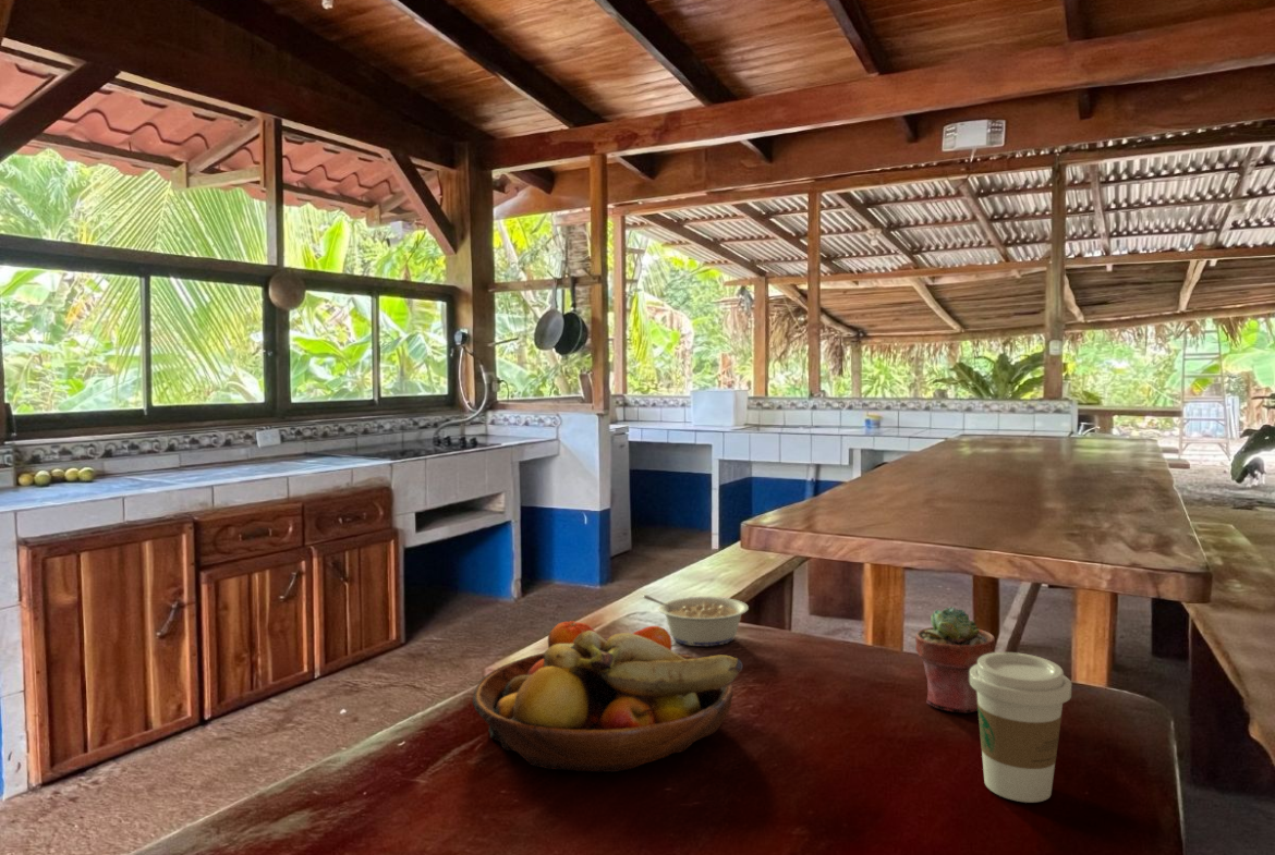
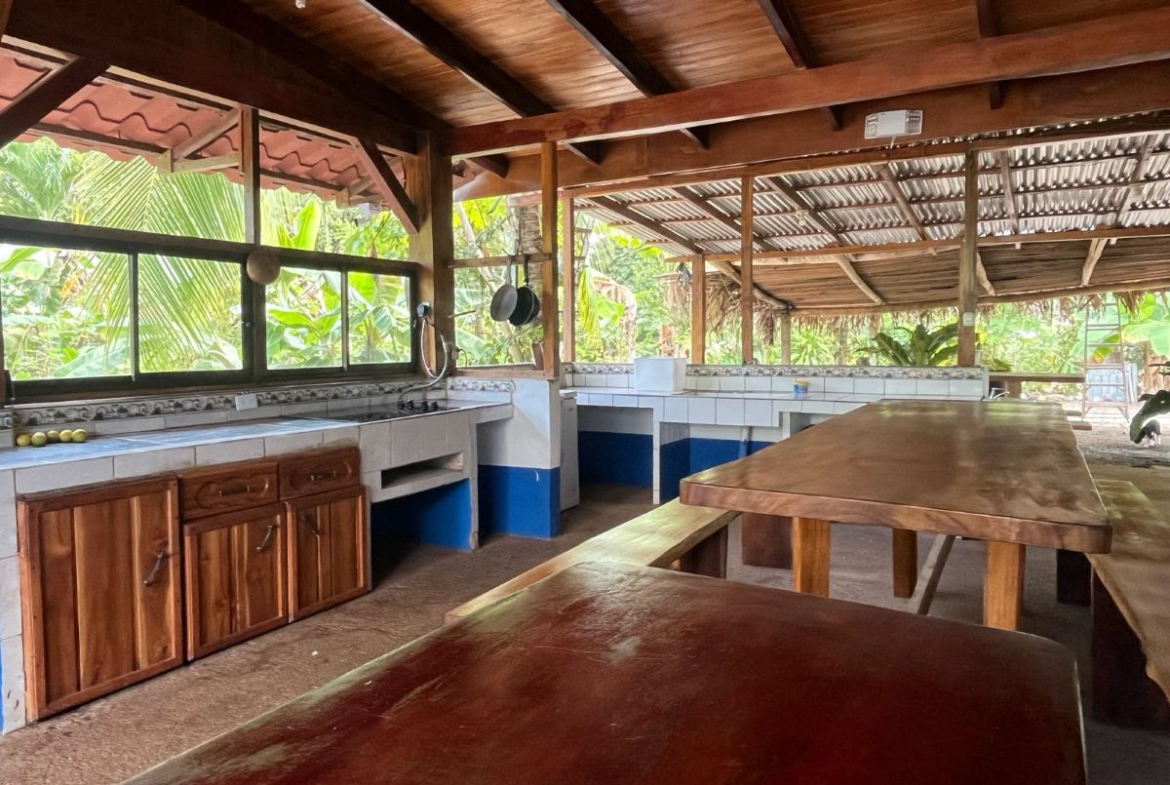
- coffee cup [969,651,1072,804]
- legume [643,594,750,647]
- fruit bowl [472,620,743,773]
- potted succulent [914,606,996,713]
